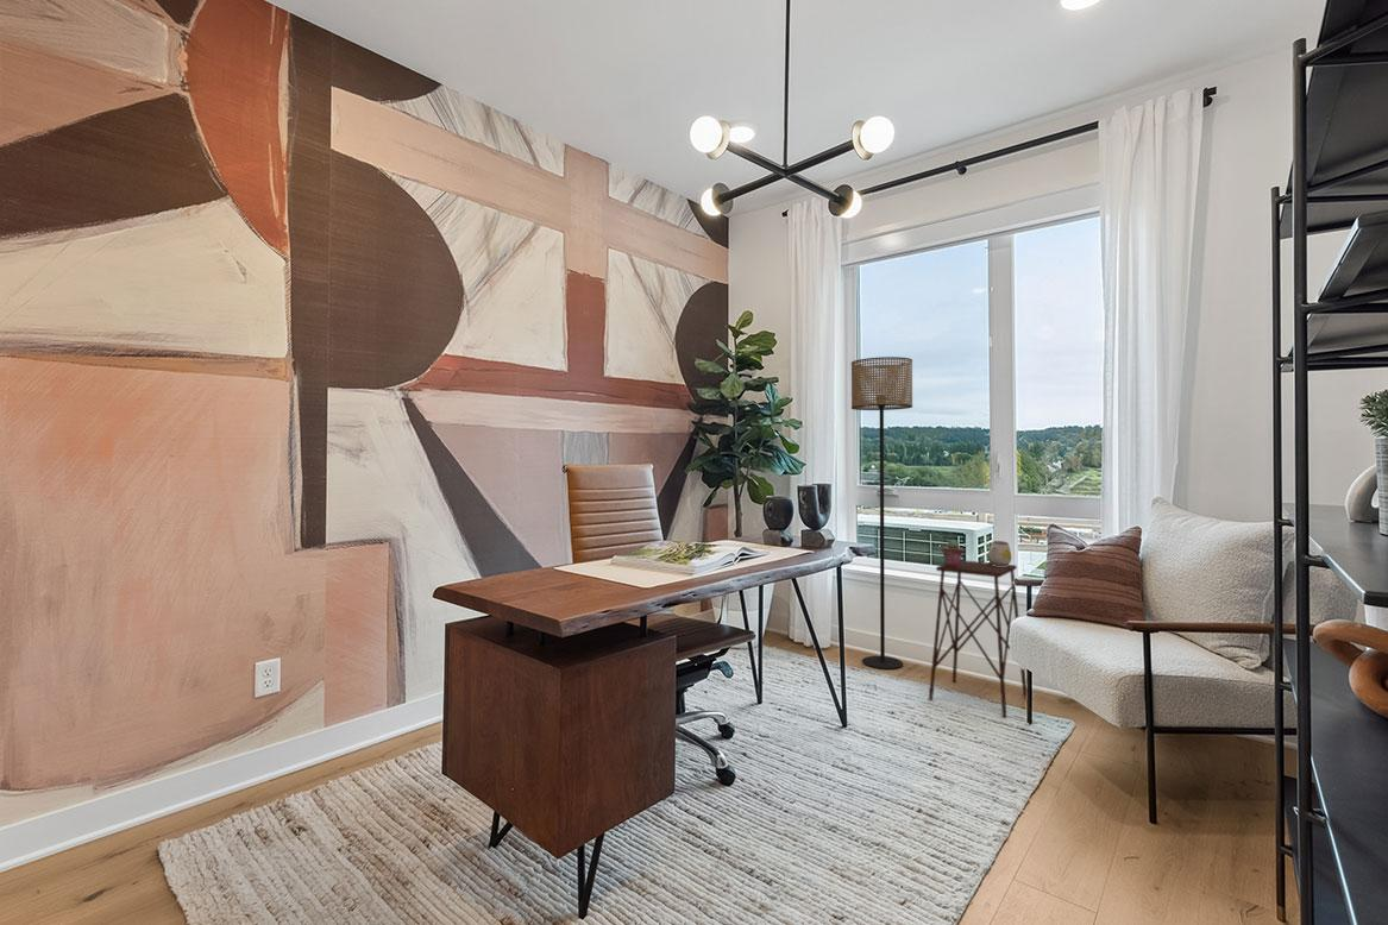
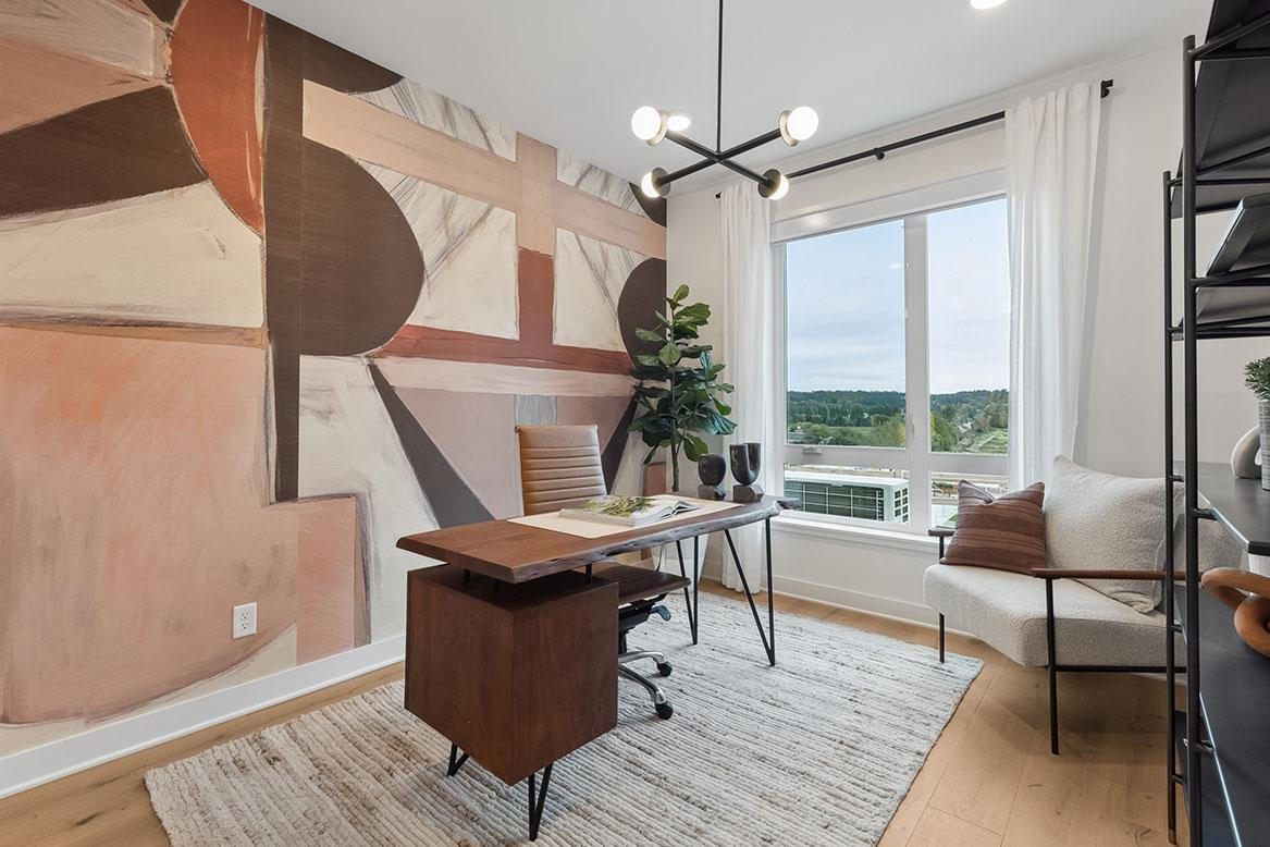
- mug [987,540,1012,566]
- side table [928,559,1028,718]
- potted succulent [941,539,965,567]
- floor lamp [850,355,913,671]
